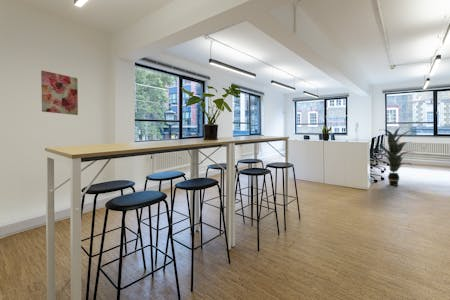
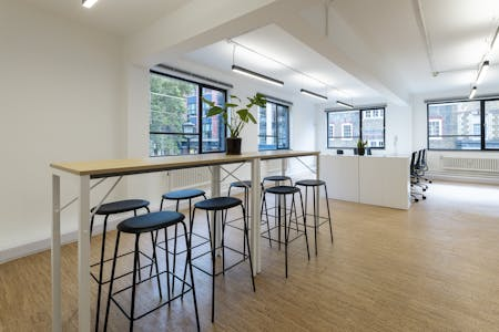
- wall art [40,70,79,116]
- indoor plant [376,126,415,187]
